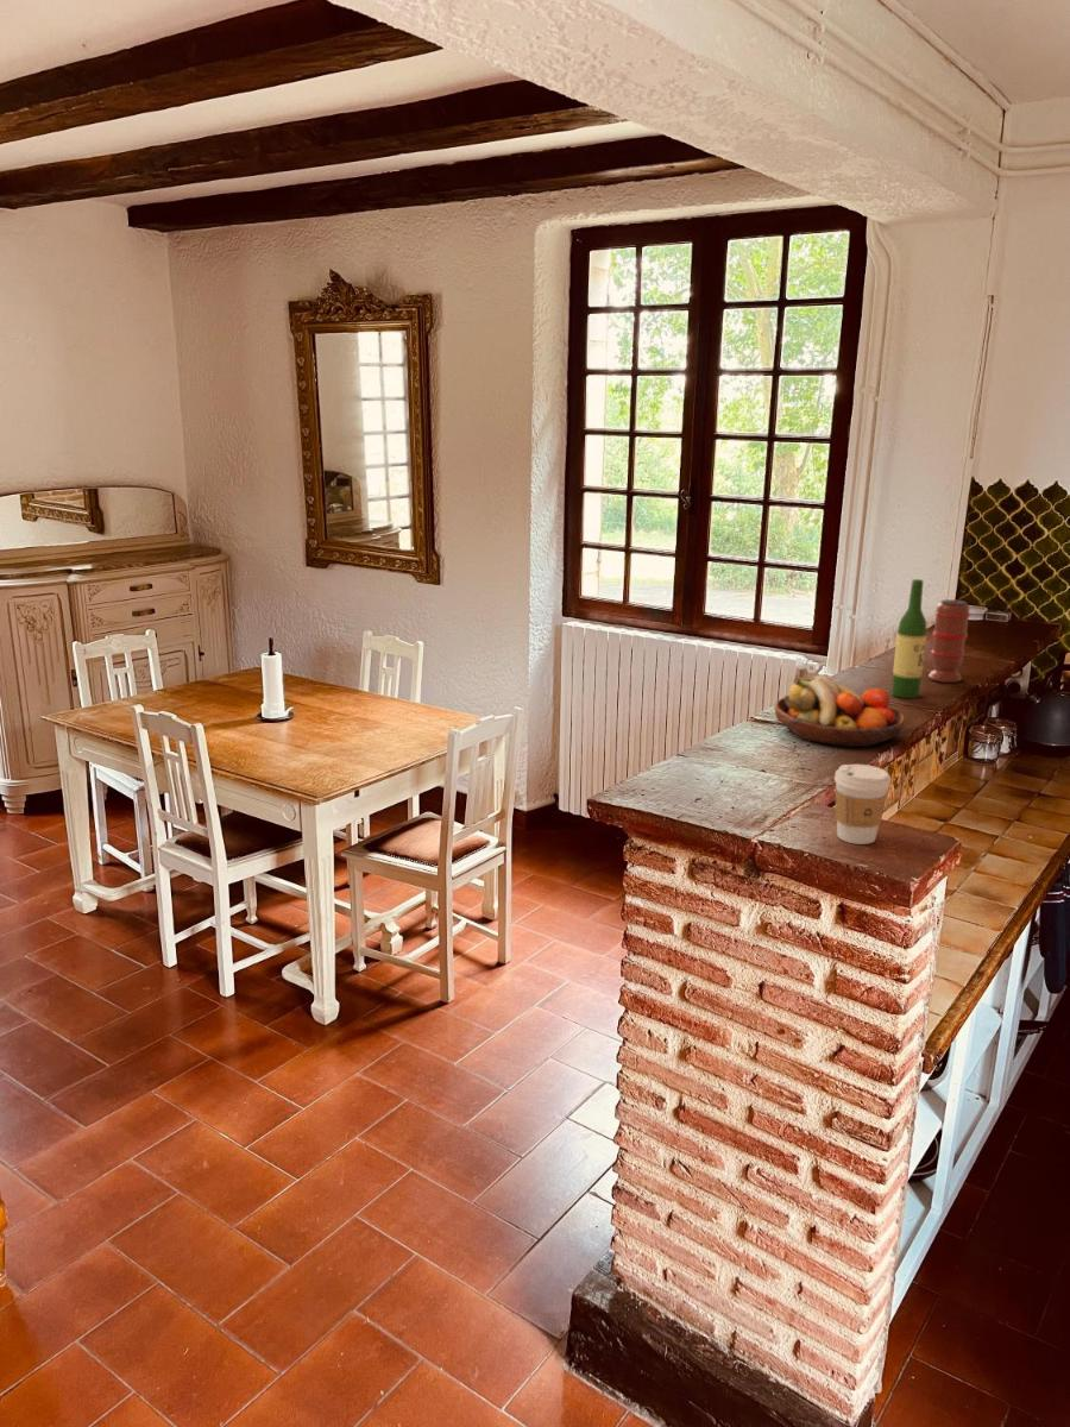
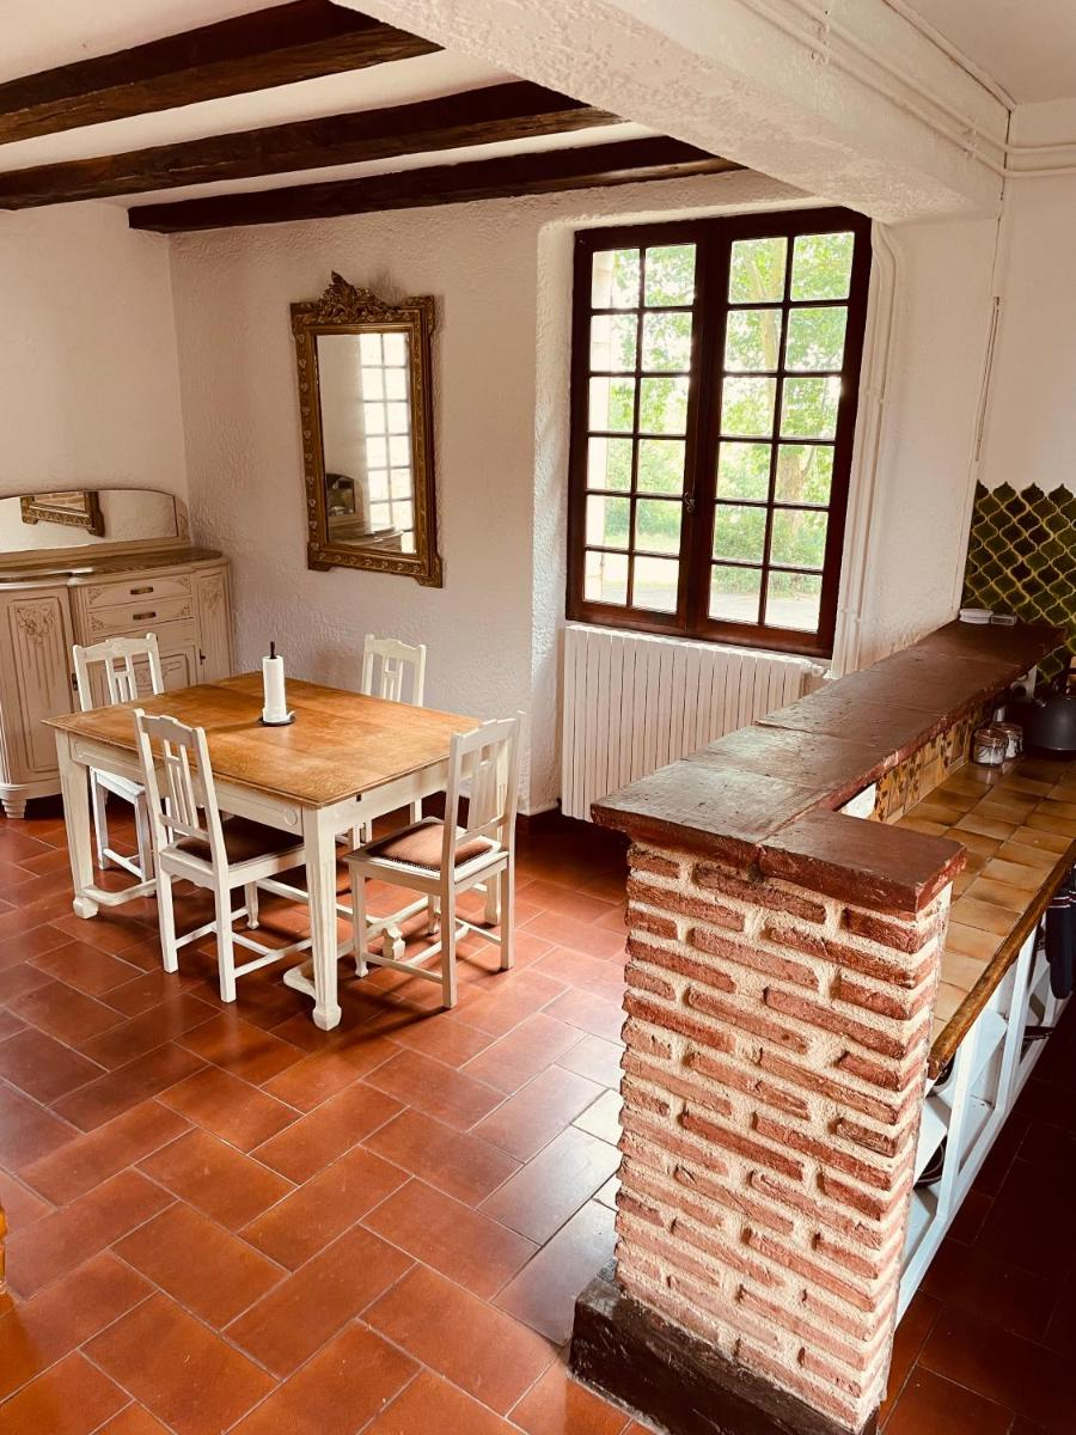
- coffee cup [833,763,892,845]
- spice grinder [927,598,971,684]
- wine bottle [890,578,927,699]
- fruit bowl [774,674,906,748]
